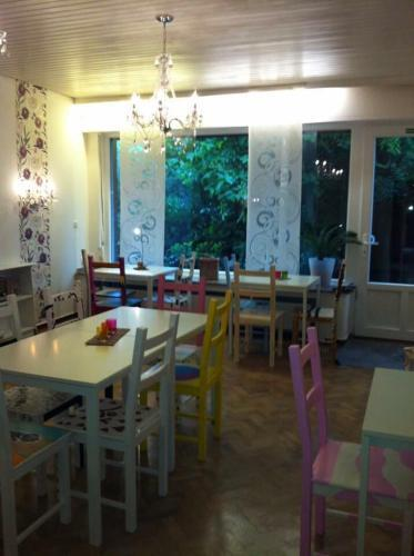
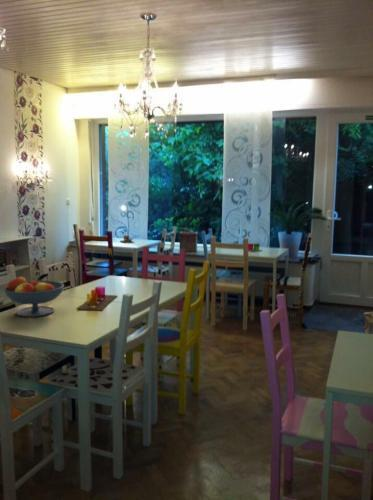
+ fruit bowl [2,276,65,318]
